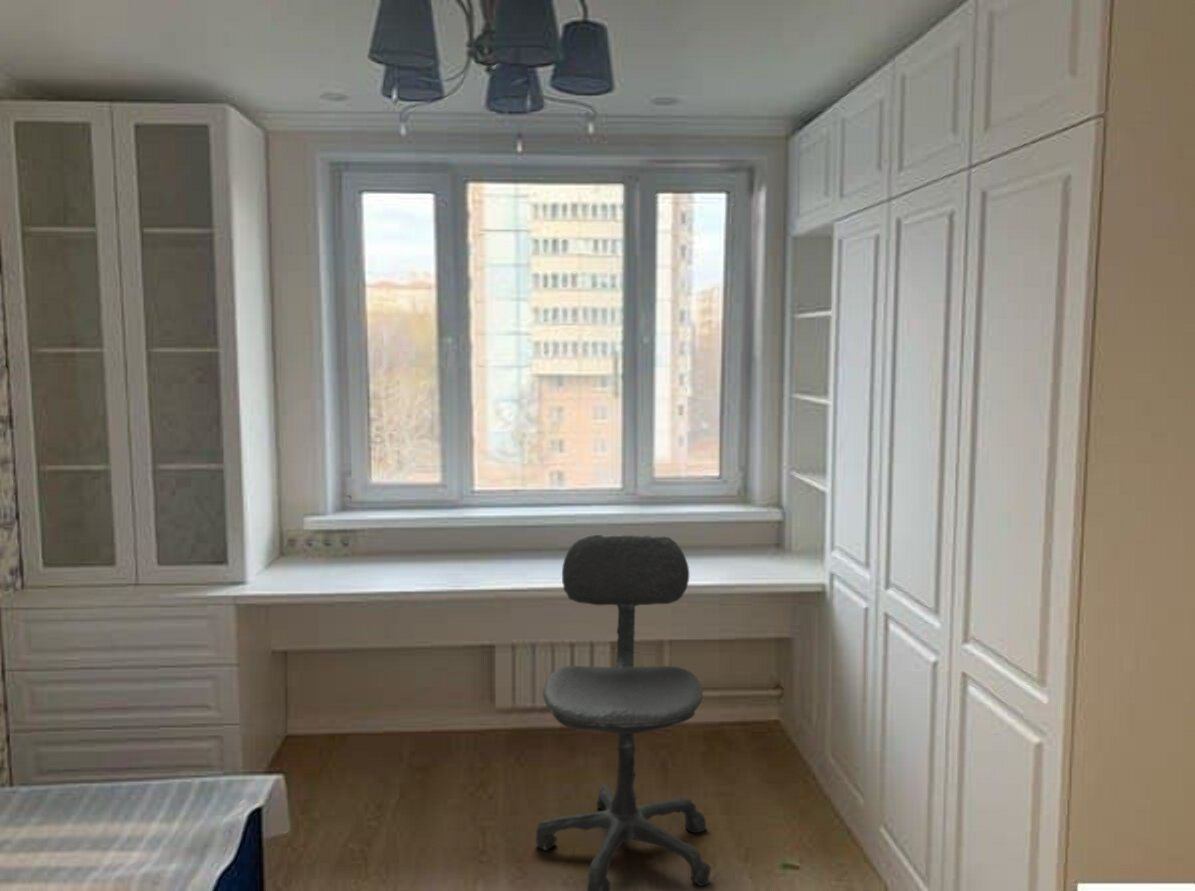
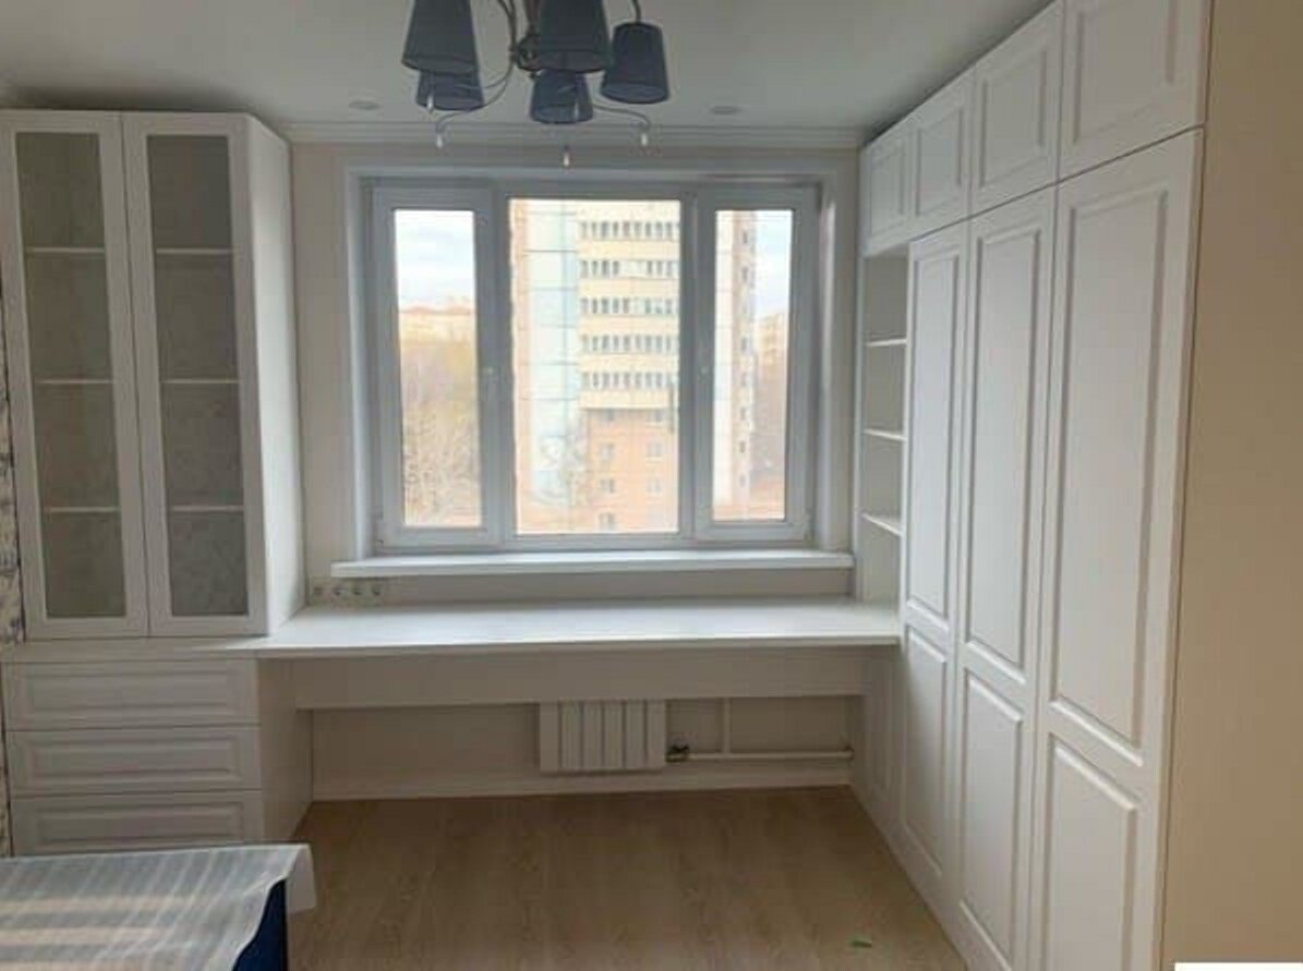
- office chair [534,534,712,891]
